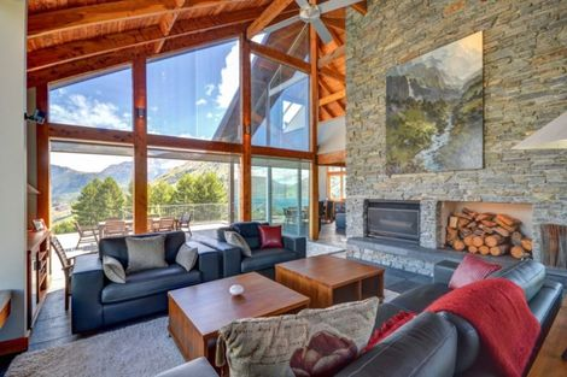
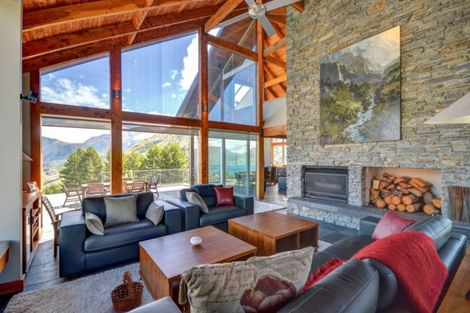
+ basket [110,270,145,313]
